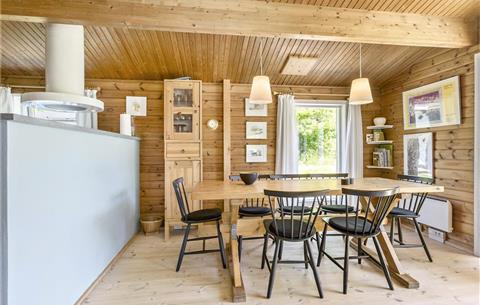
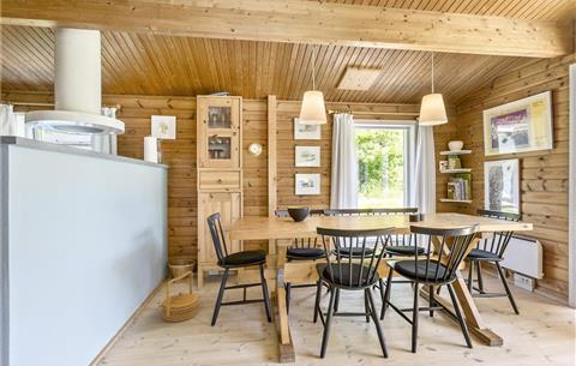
+ basket [160,270,200,323]
